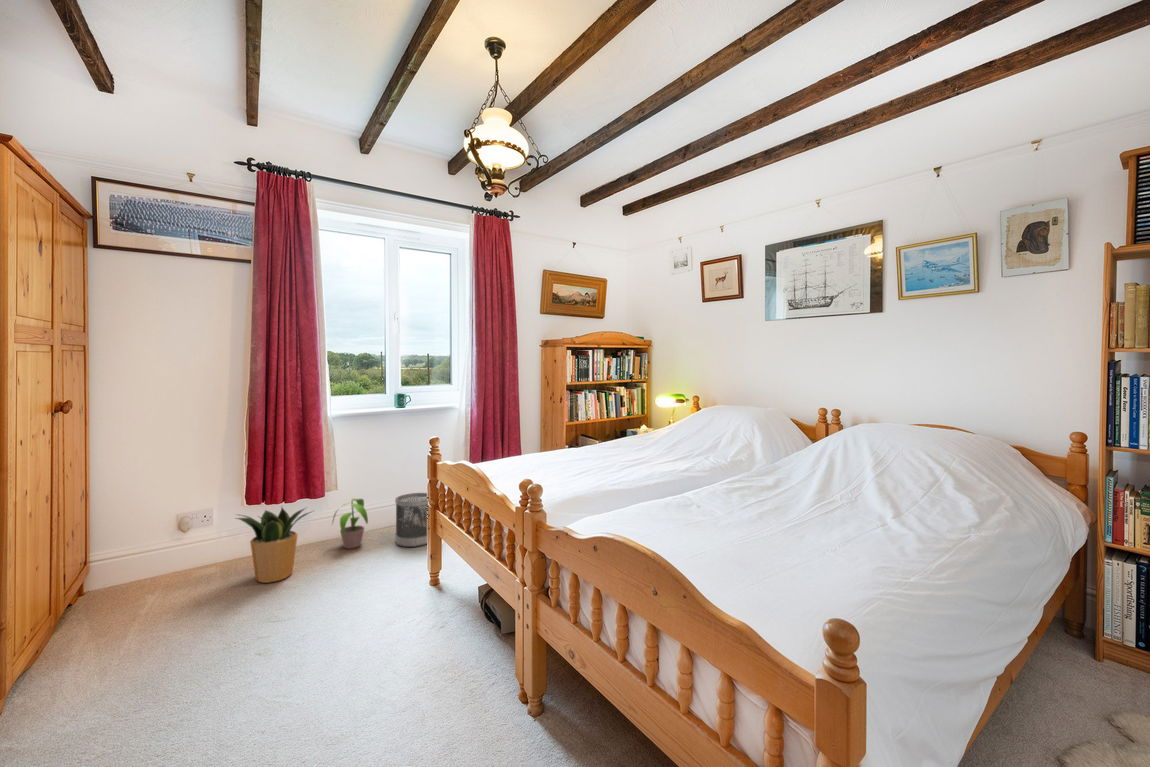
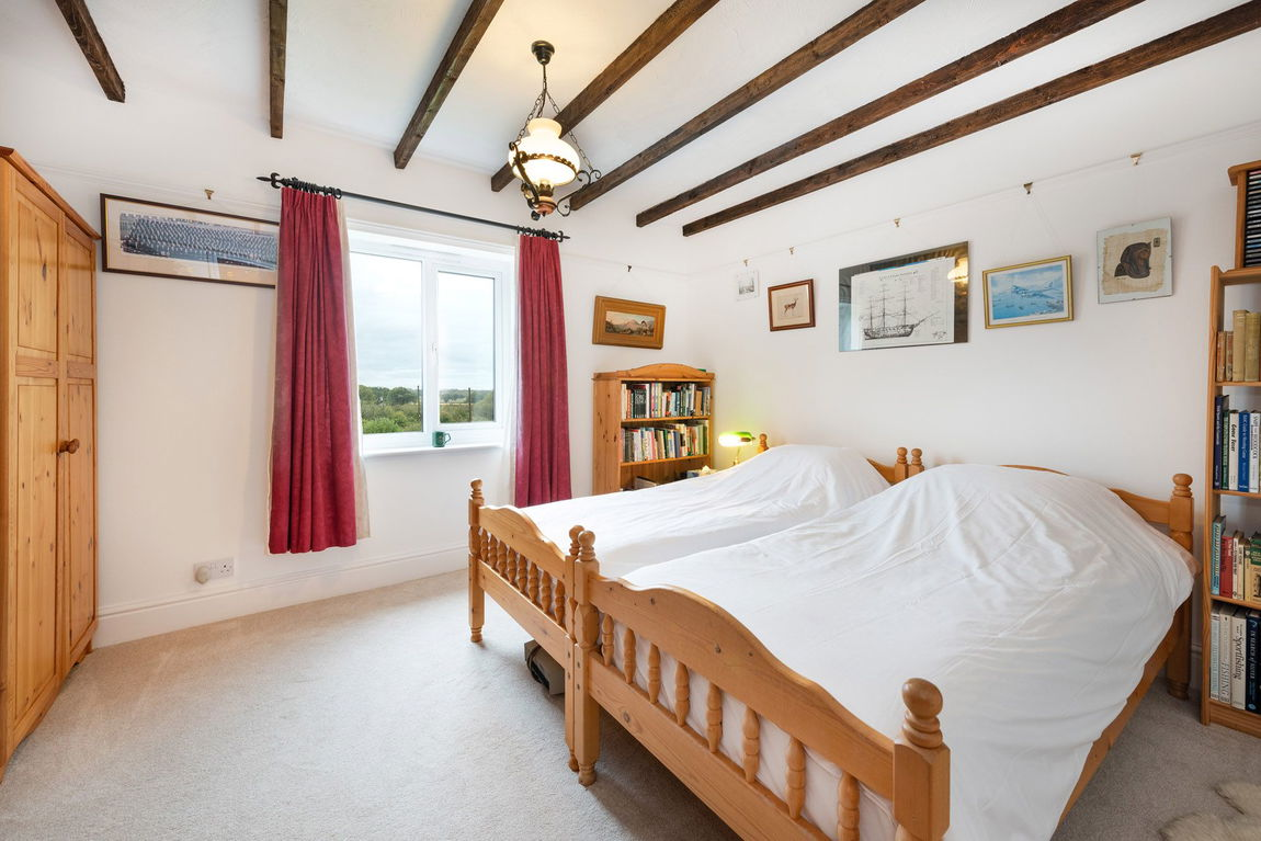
- wastebasket [394,492,429,548]
- potted plant [234,506,314,584]
- potted plant [331,498,369,550]
